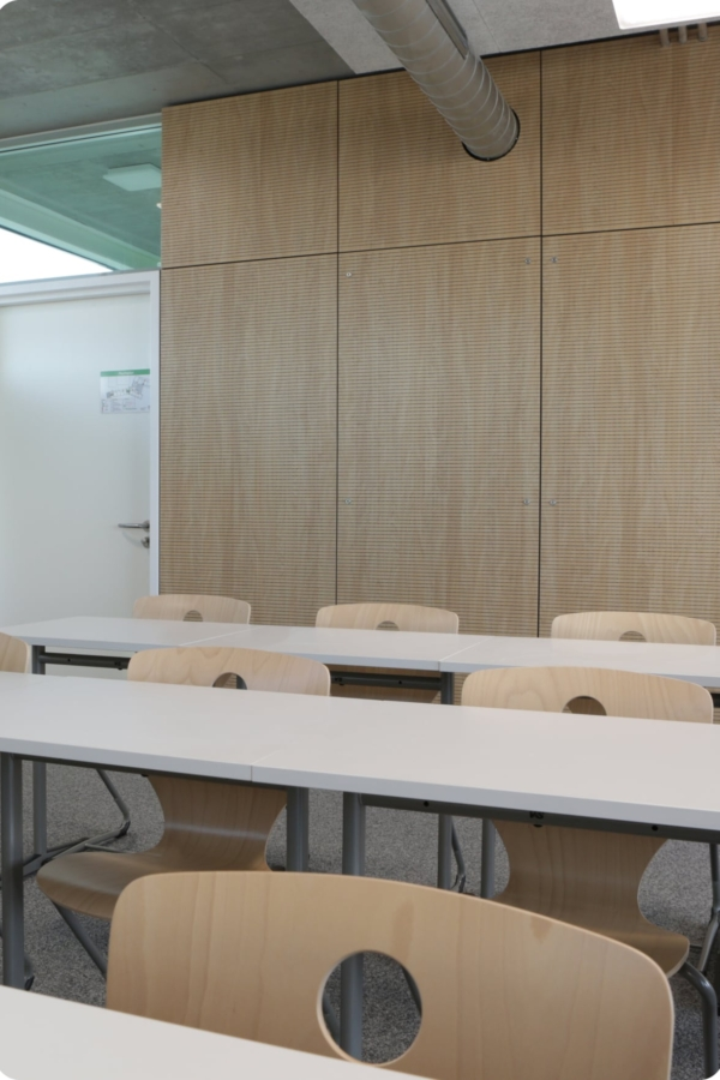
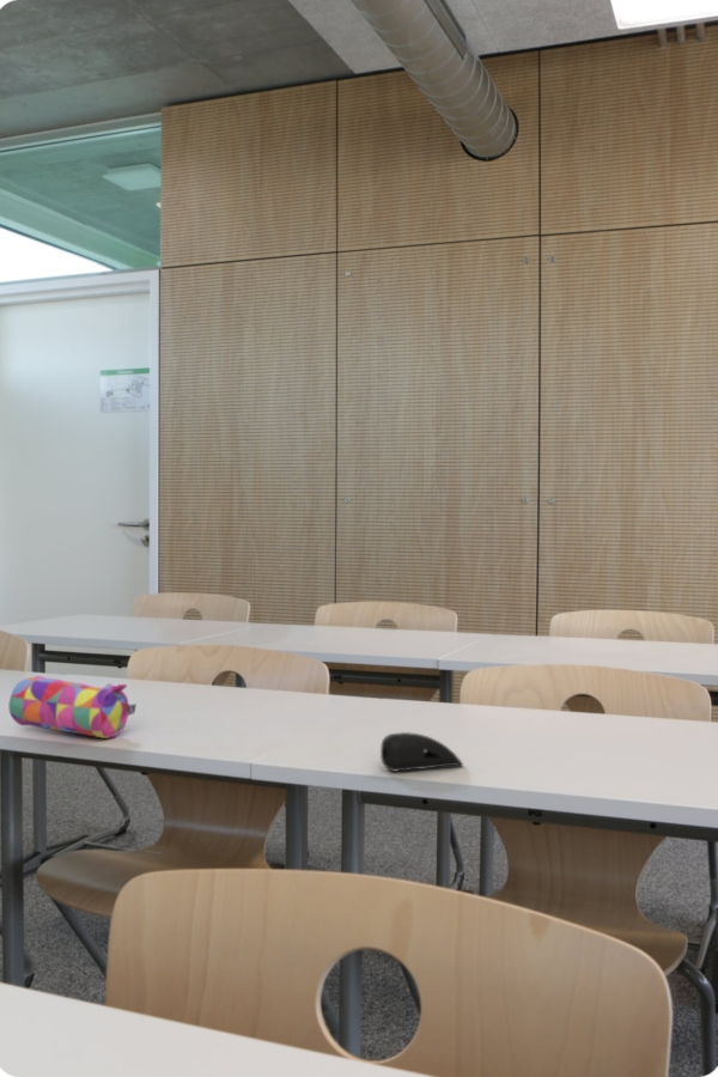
+ computer mouse [379,731,464,772]
+ pencil case [7,675,138,740]
